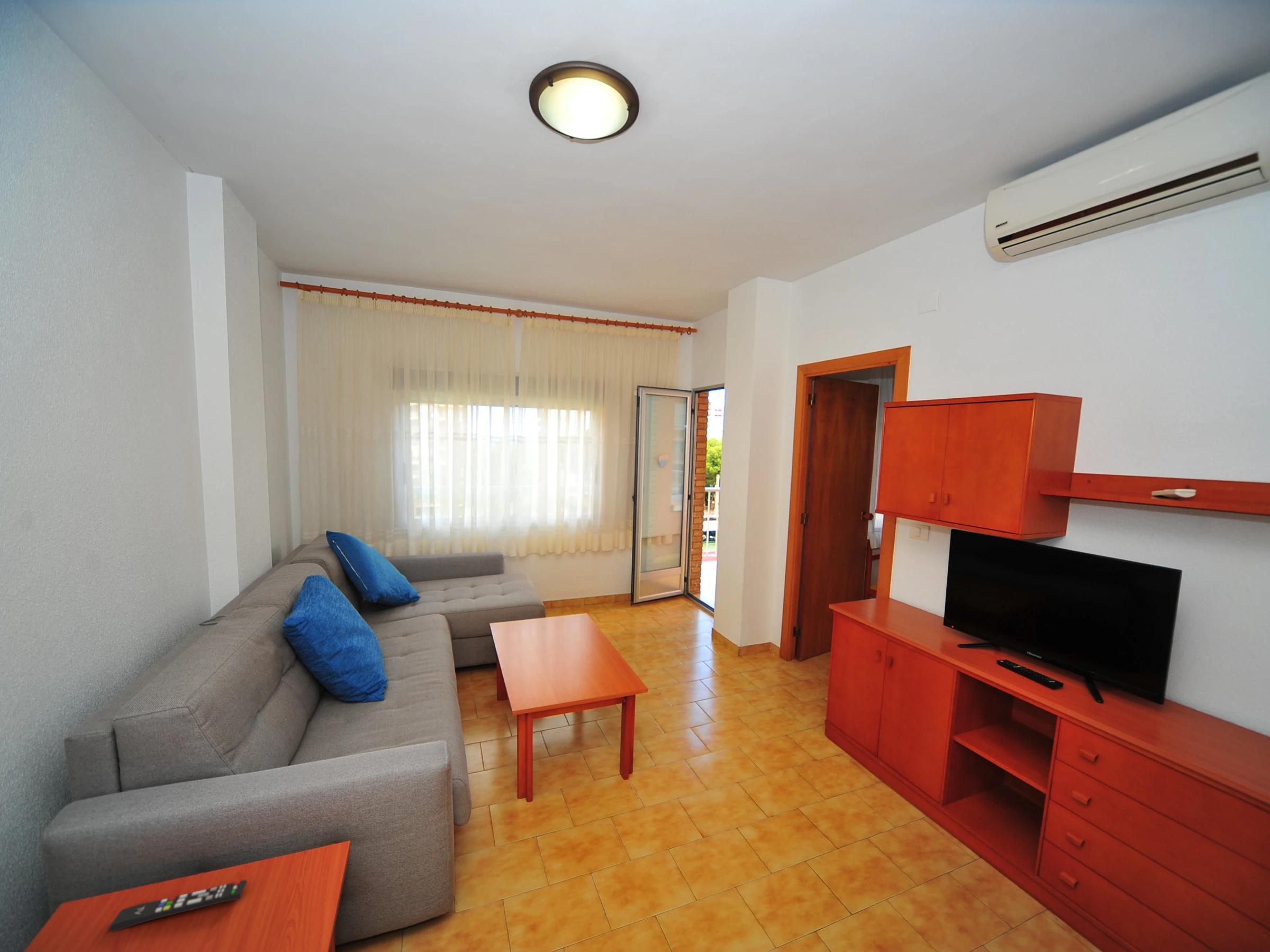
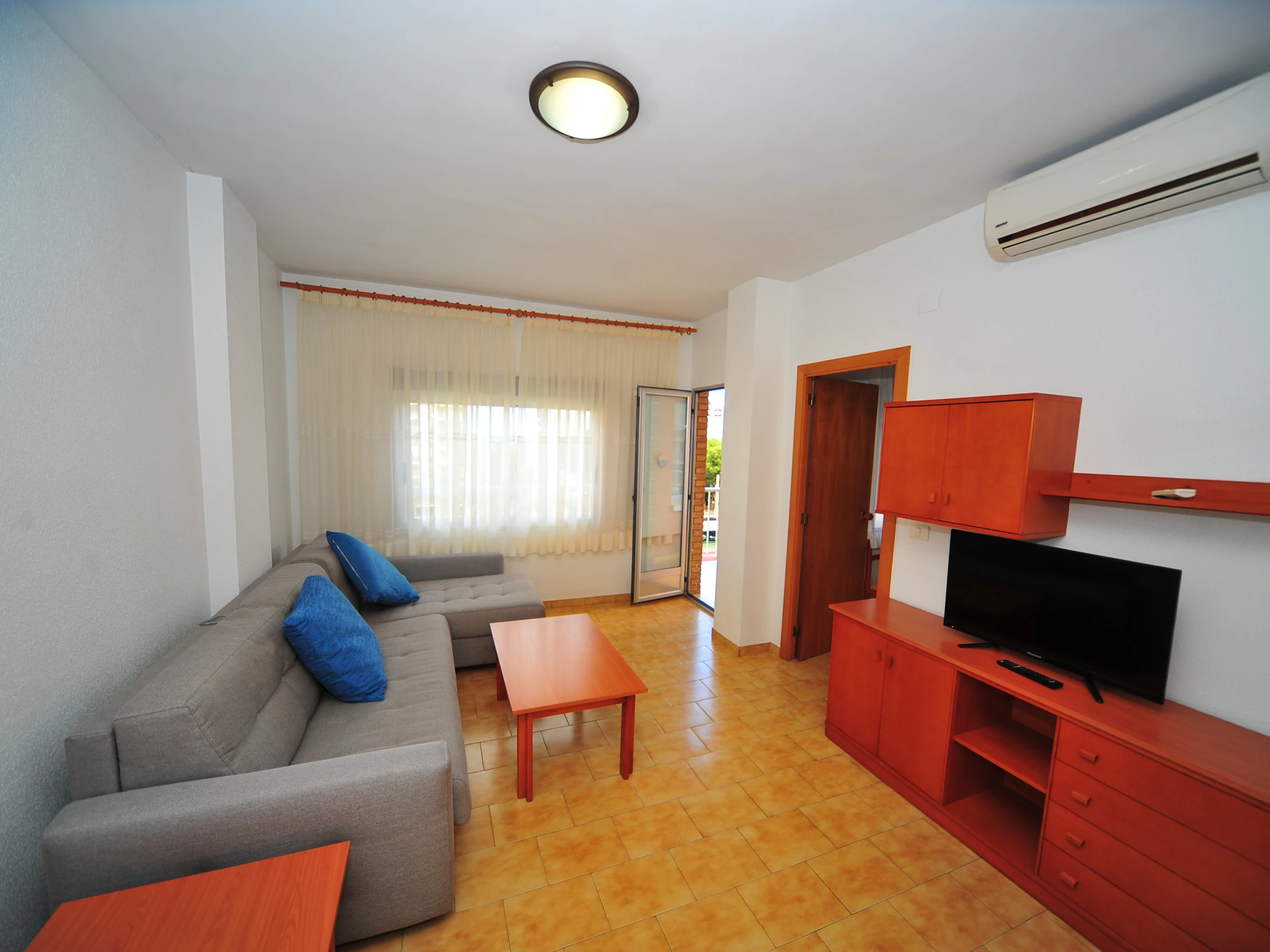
- remote control [108,879,248,932]
